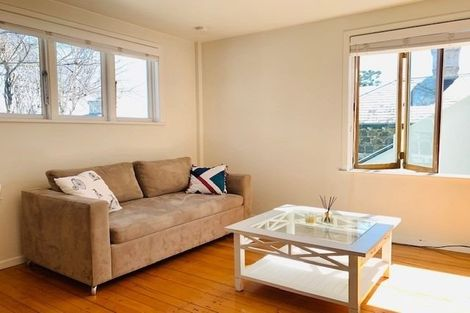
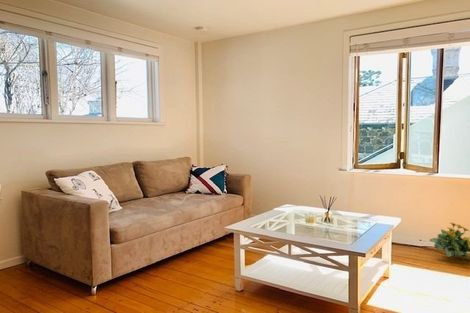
+ flowering plant [429,221,470,261]
